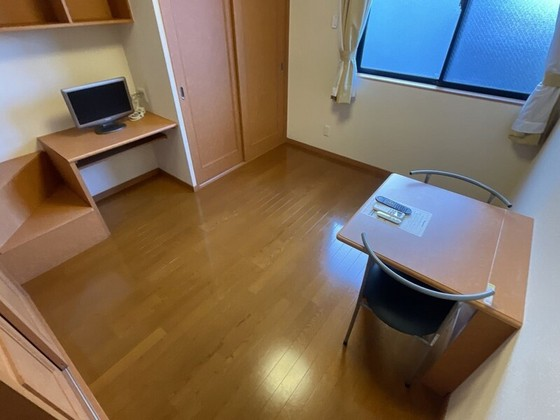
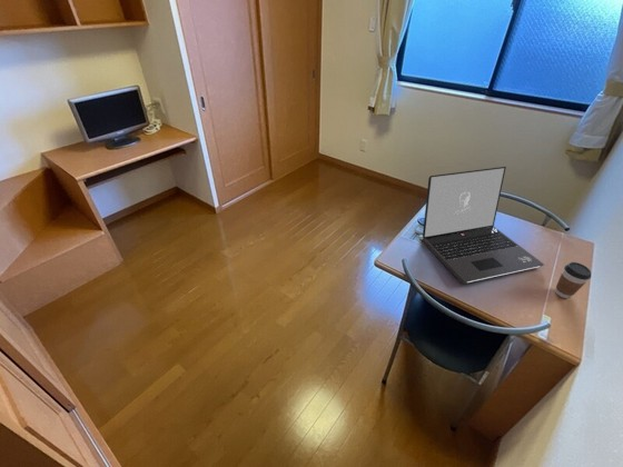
+ coffee cup [554,261,592,299]
+ laptop [421,166,545,285]
